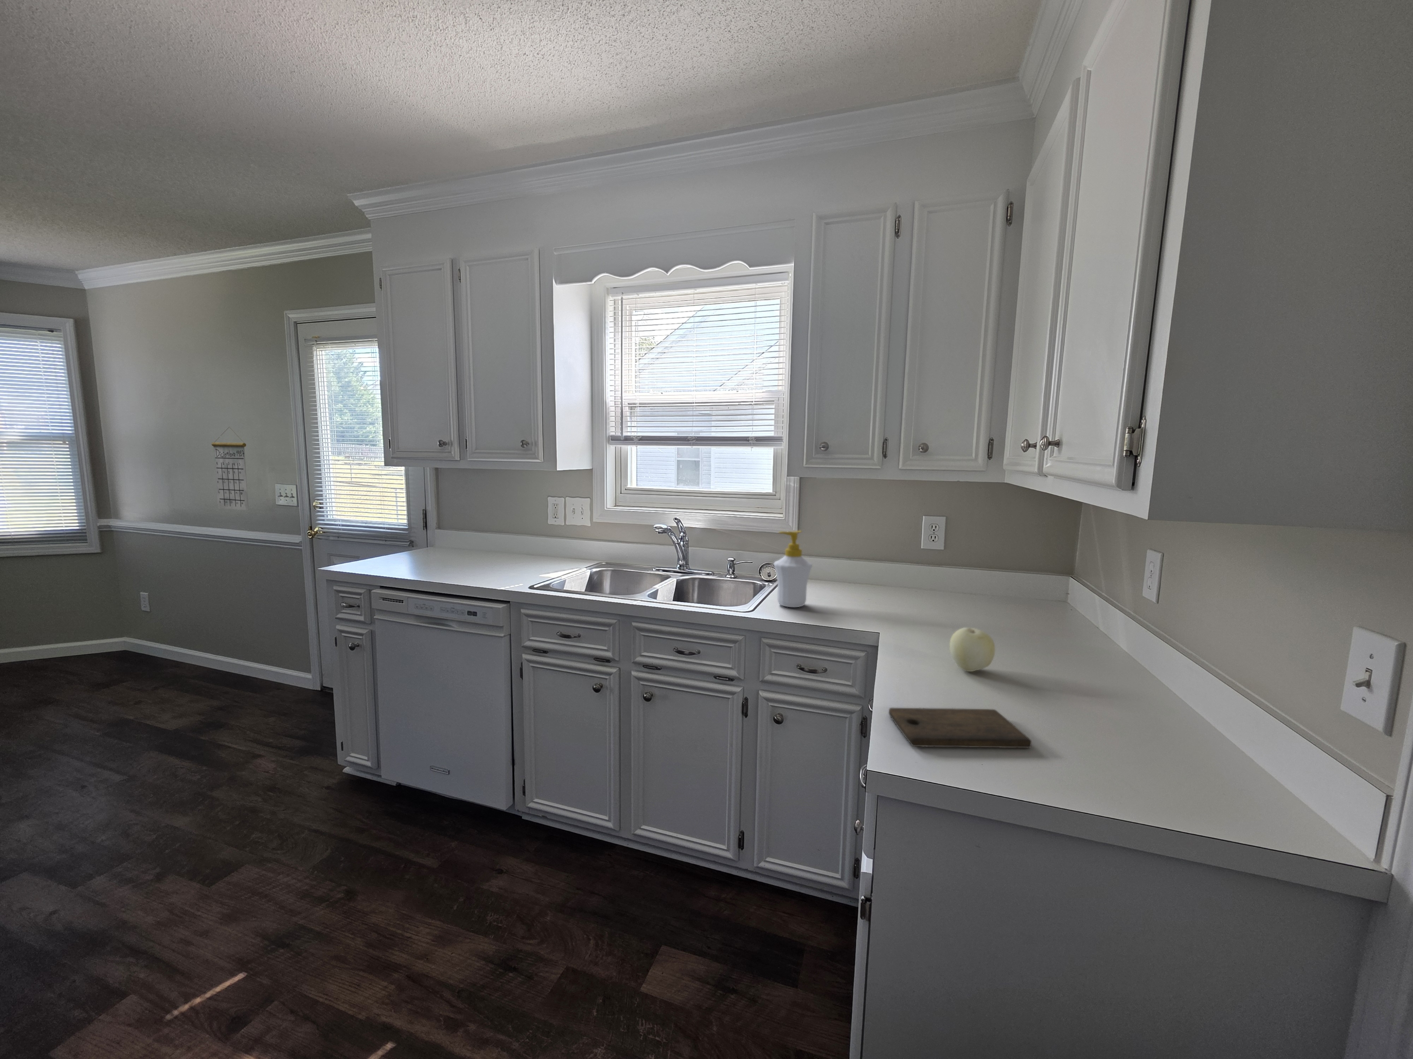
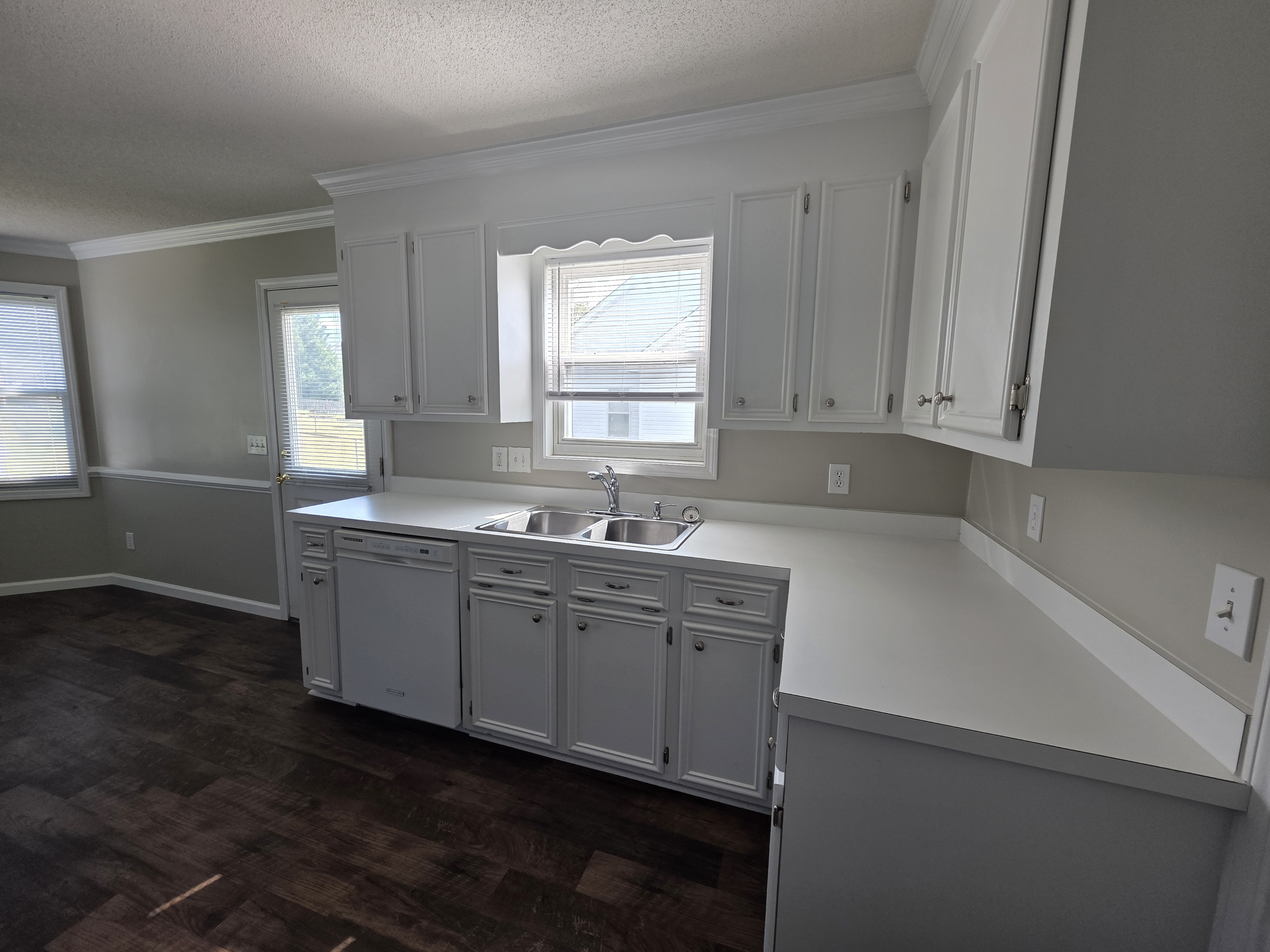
- fruit [949,627,996,672]
- cutting board [888,707,1032,749]
- calendar [211,426,249,511]
- soap bottle [773,530,813,607]
